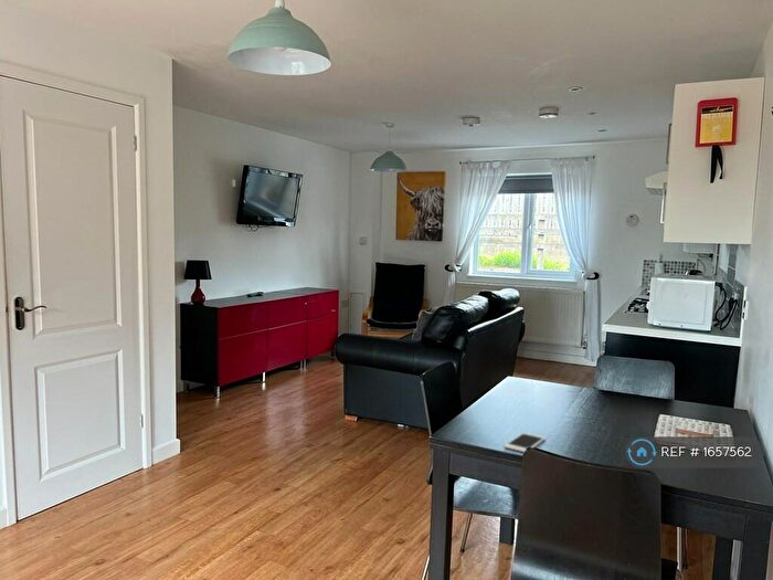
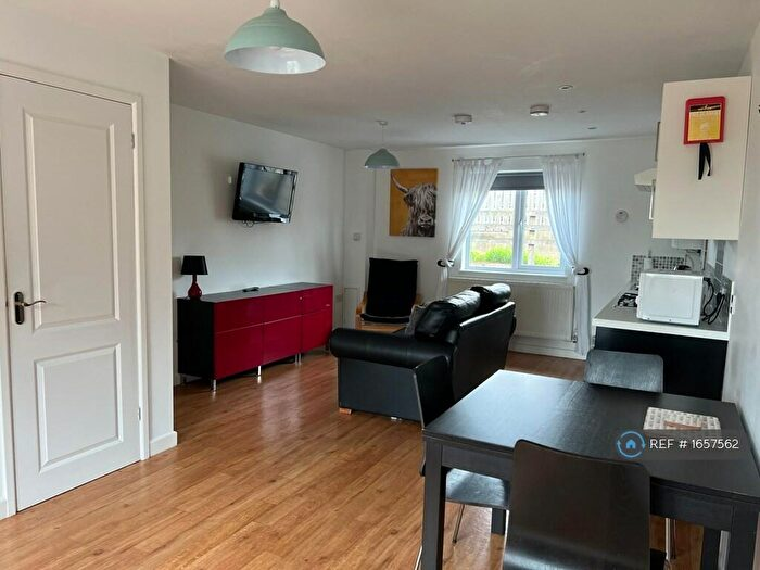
- cell phone [502,432,547,453]
